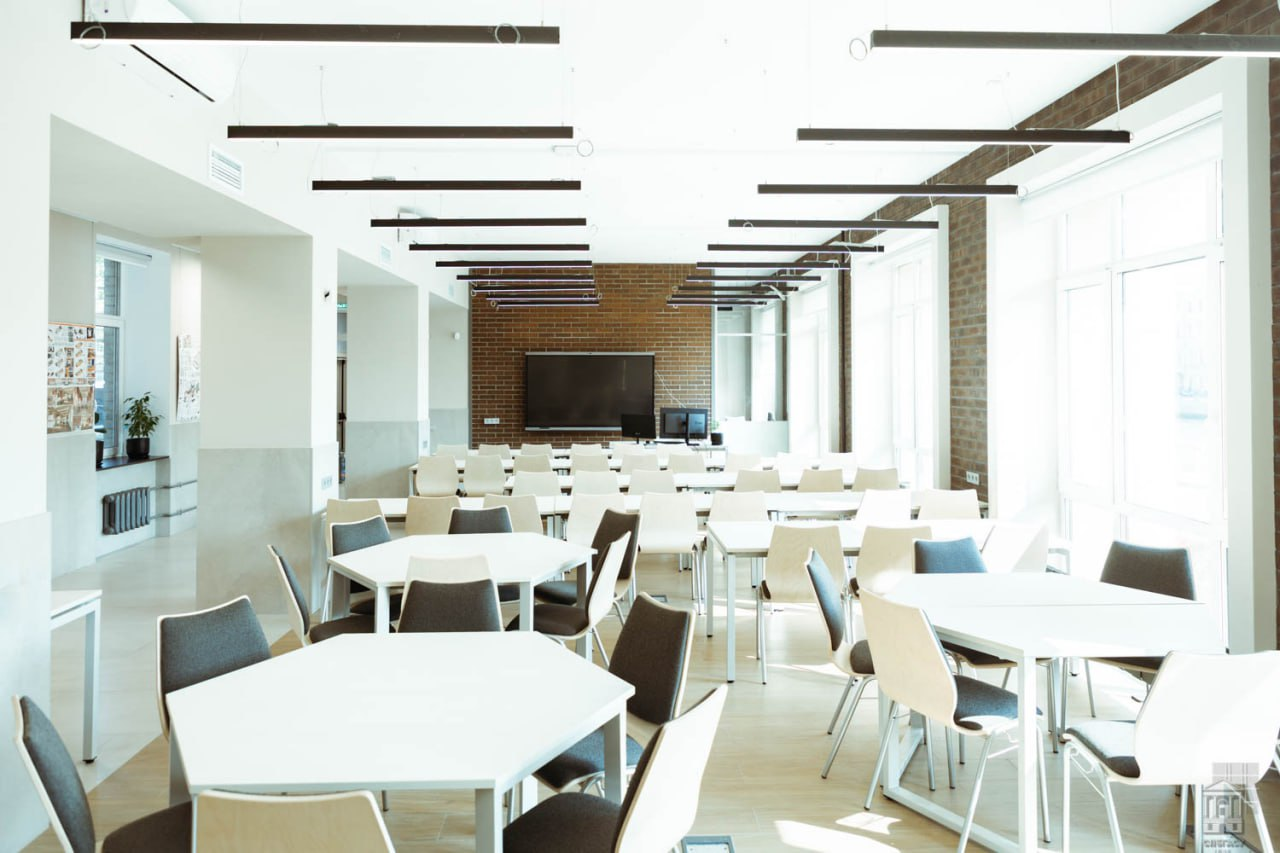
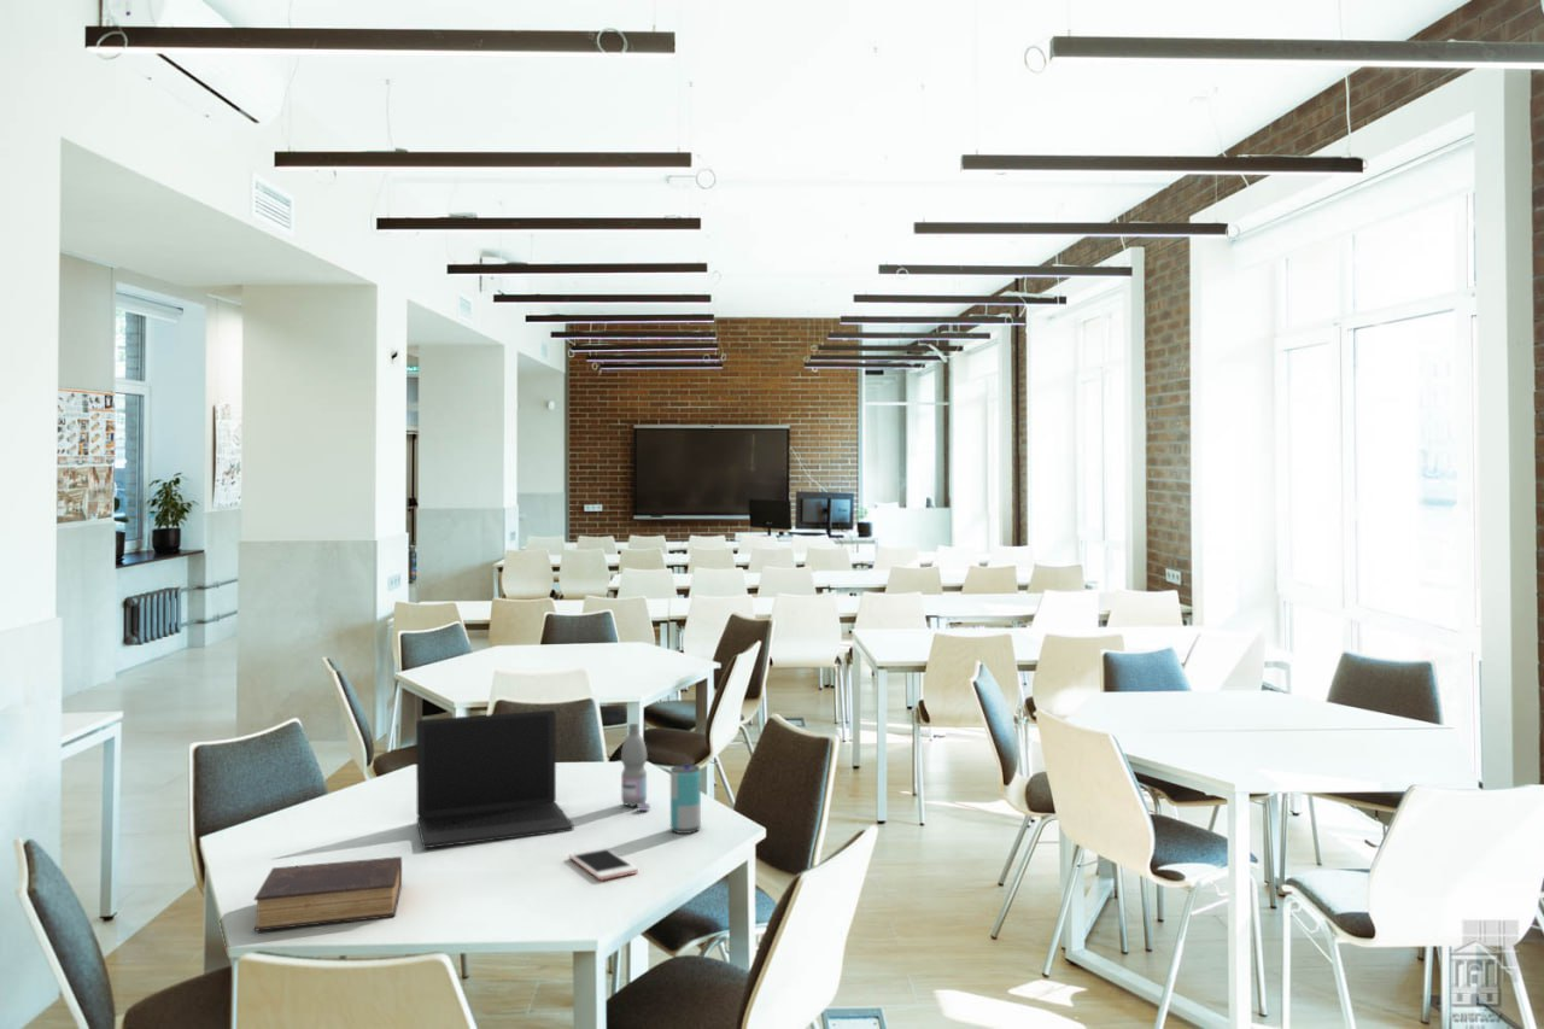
+ laptop [415,709,574,849]
+ beverage can [669,764,702,835]
+ cell phone [568,846,639,882]
+ water bottle [620,723,651,812]
+ book [253,855,403,932]
